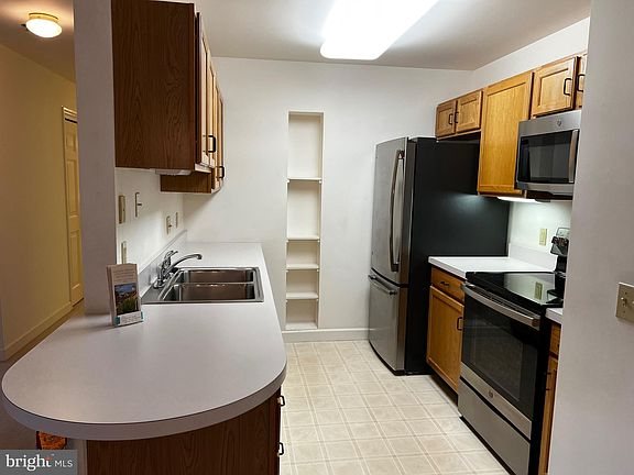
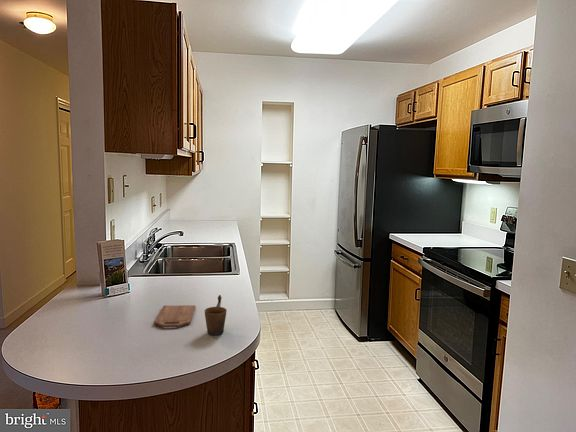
+ mug [204,294,228,336]
+ cutting board [153,304,197,328]
